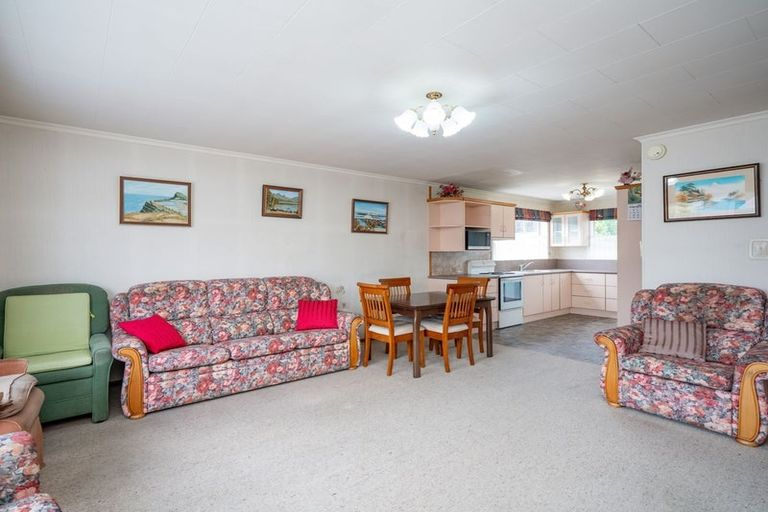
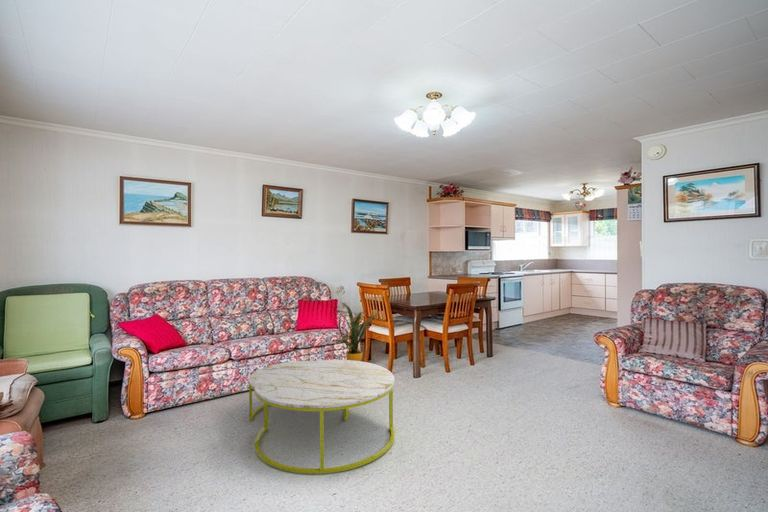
+ house plant [331,301,382,362]
+ coffee table [248,359,396,475]
